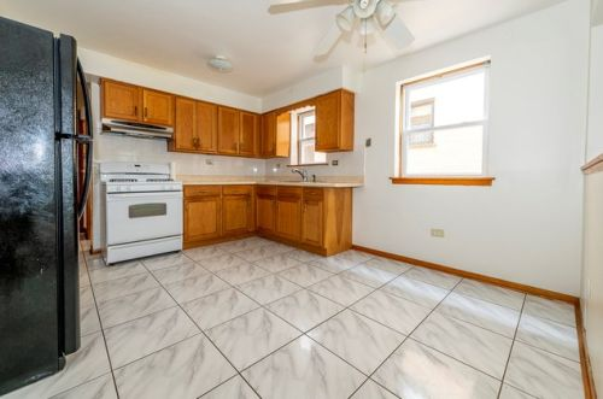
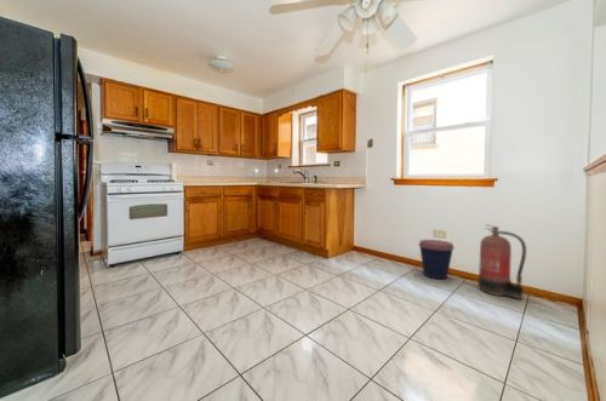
+ fire extinguisher [478,223,527,300]
+ coffee cup [417,239,456,280]
